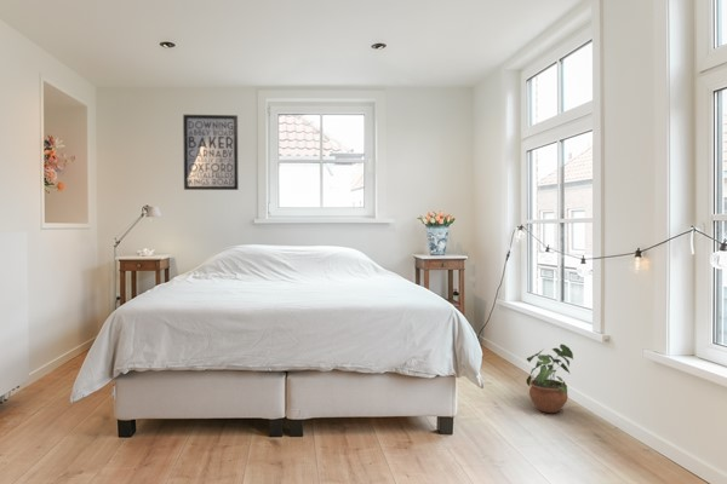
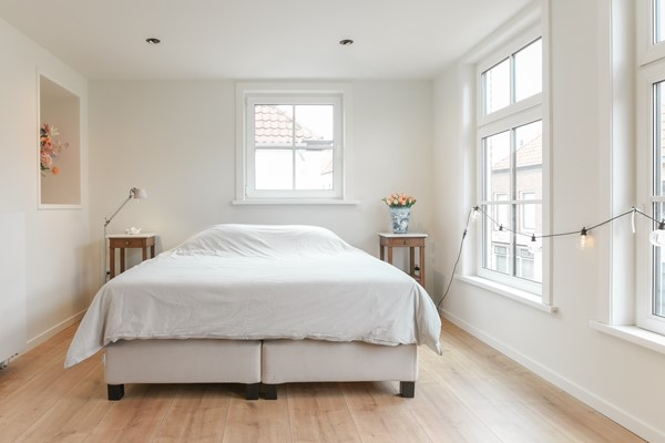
- potted plant [525,342,574,414]
- wall art [182,114,240,191]
